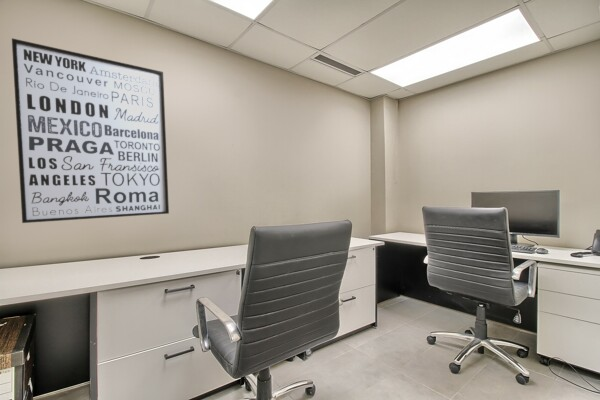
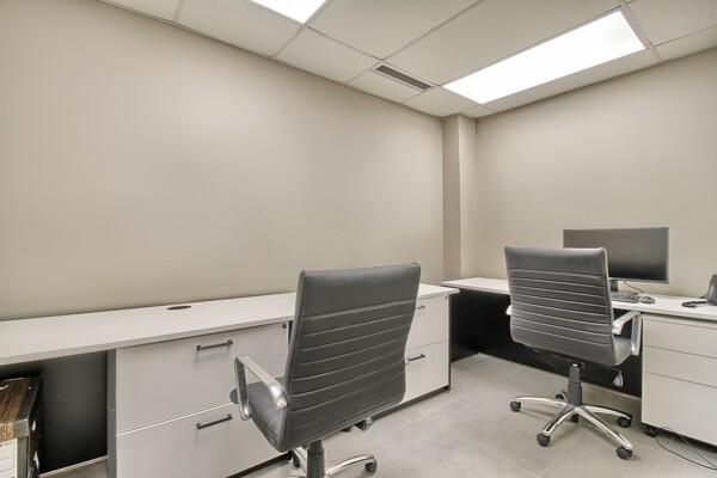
- wall art [11,37,170,224]
